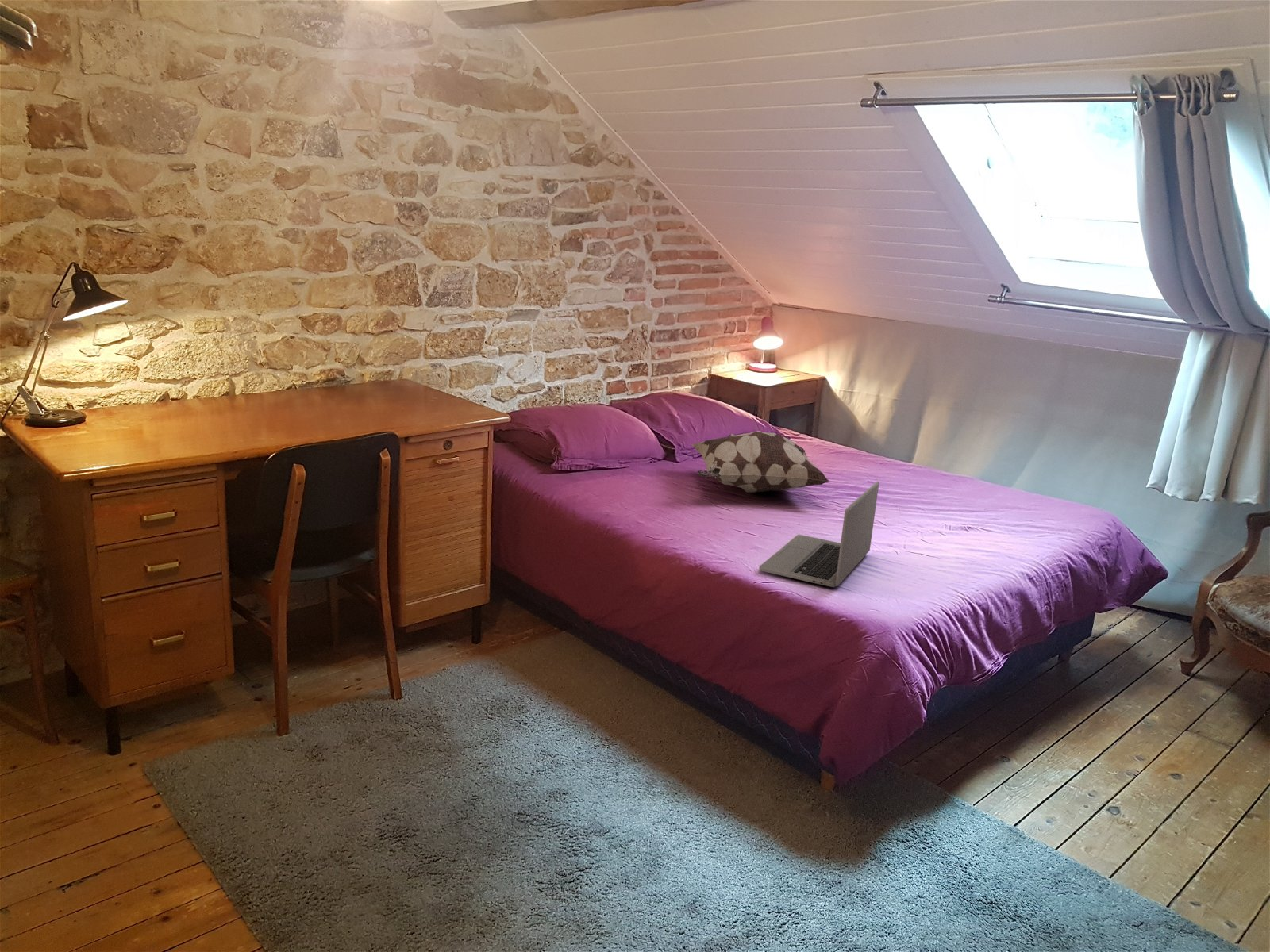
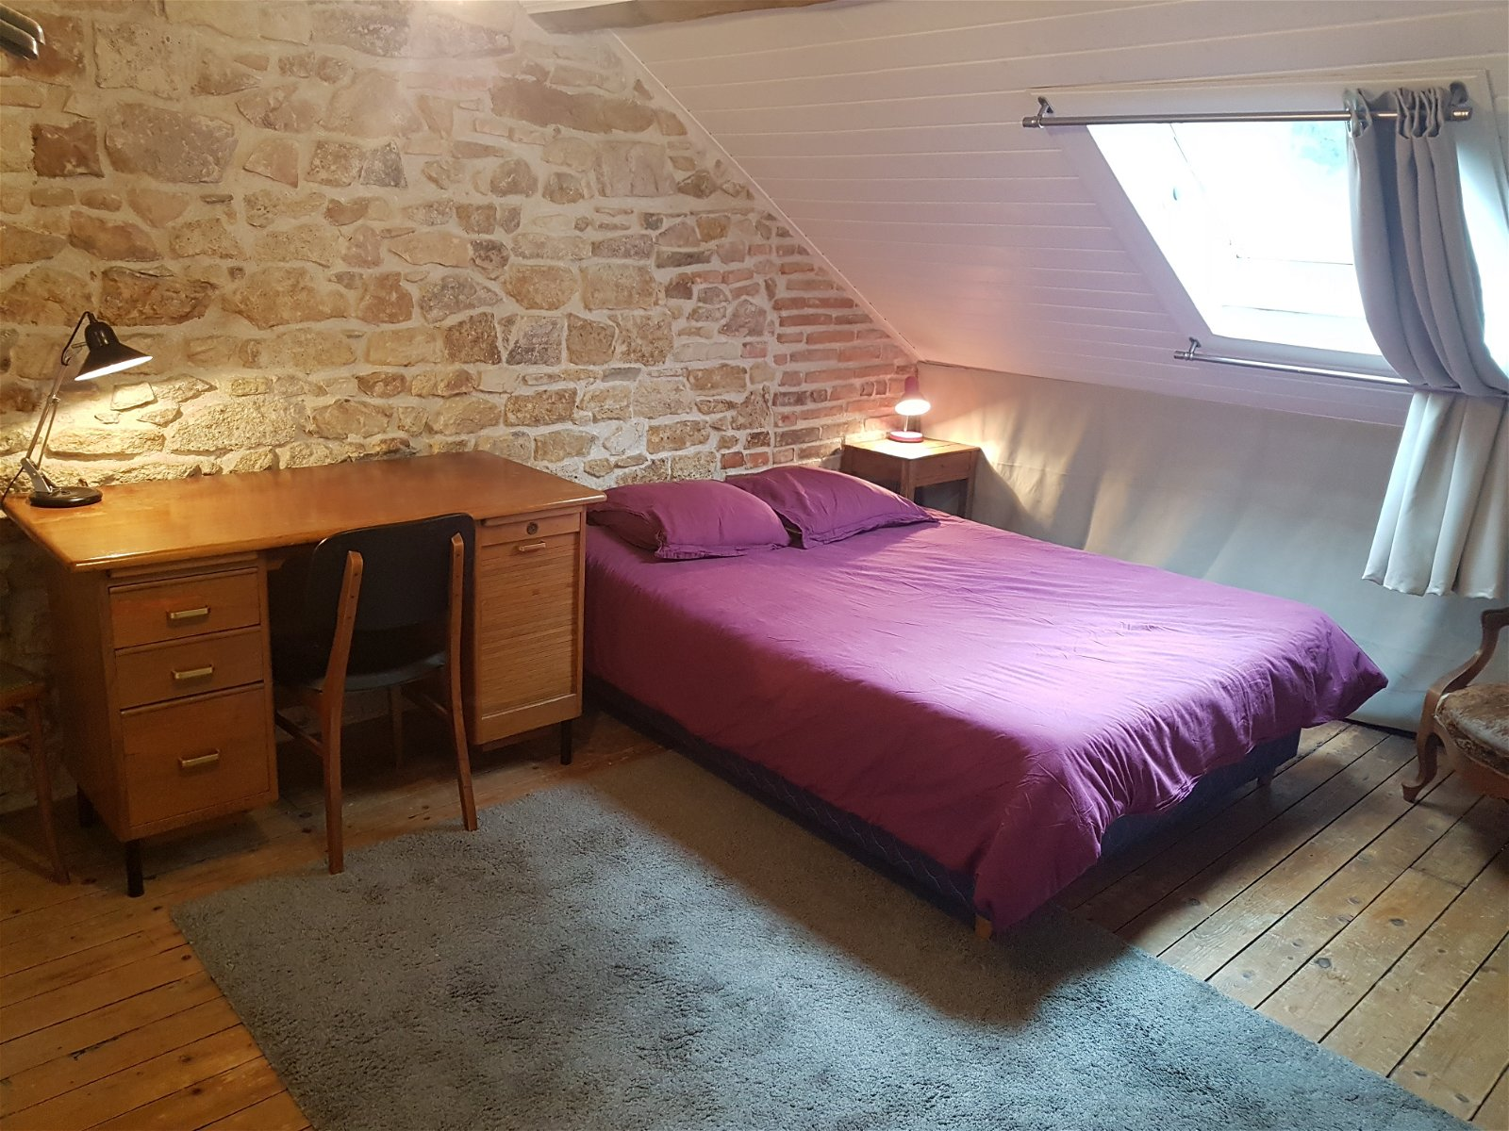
- decorative pillow [691,430,830,493]
- laptop [758,481,879,588]
